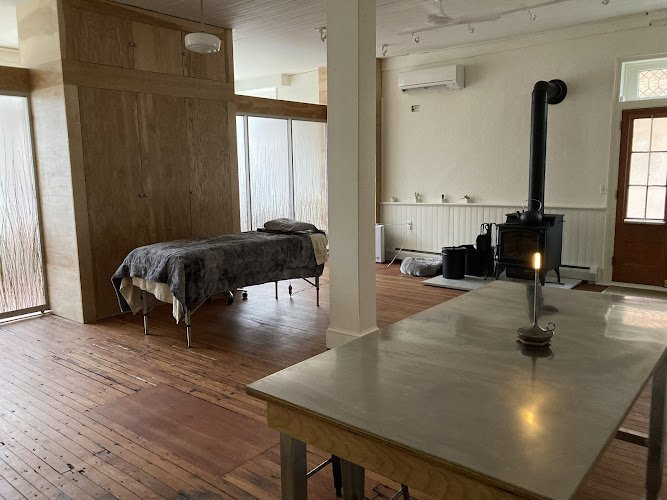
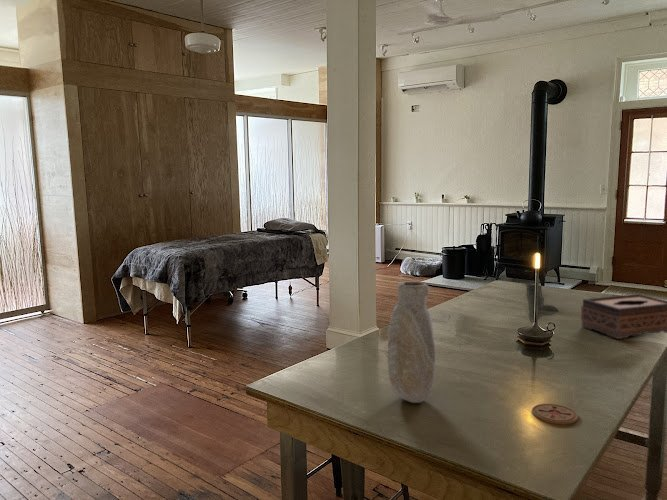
+ vase [387,280,436,404]
+ coaster [531,403,579,426]
+ tissue box [580,293,667,340]
